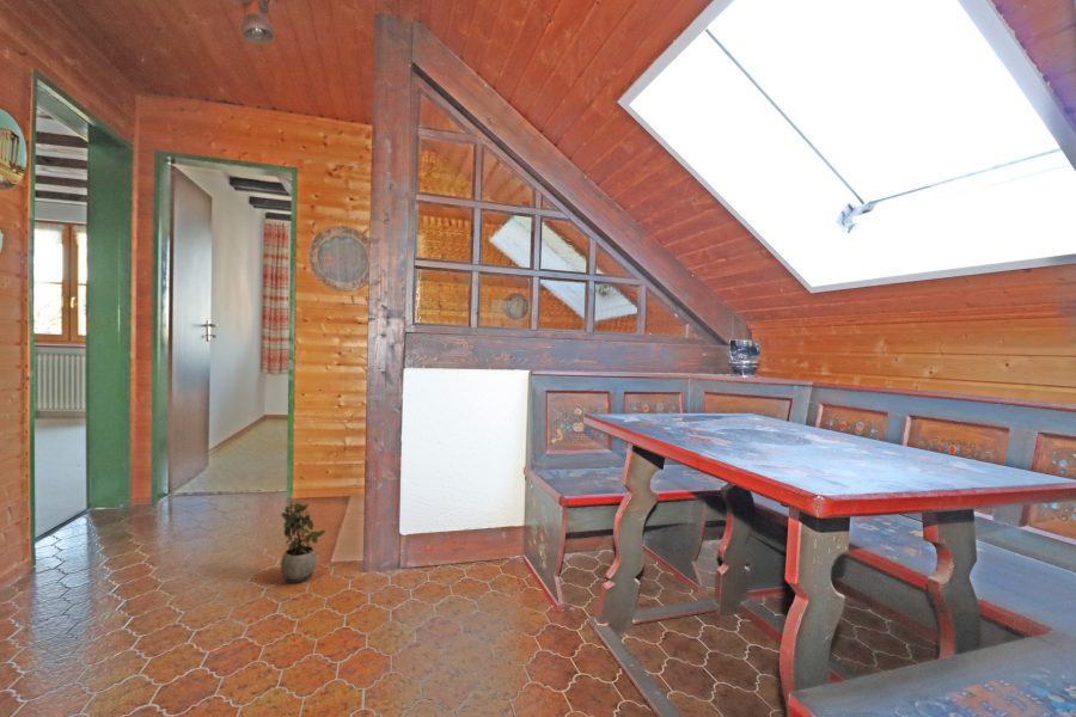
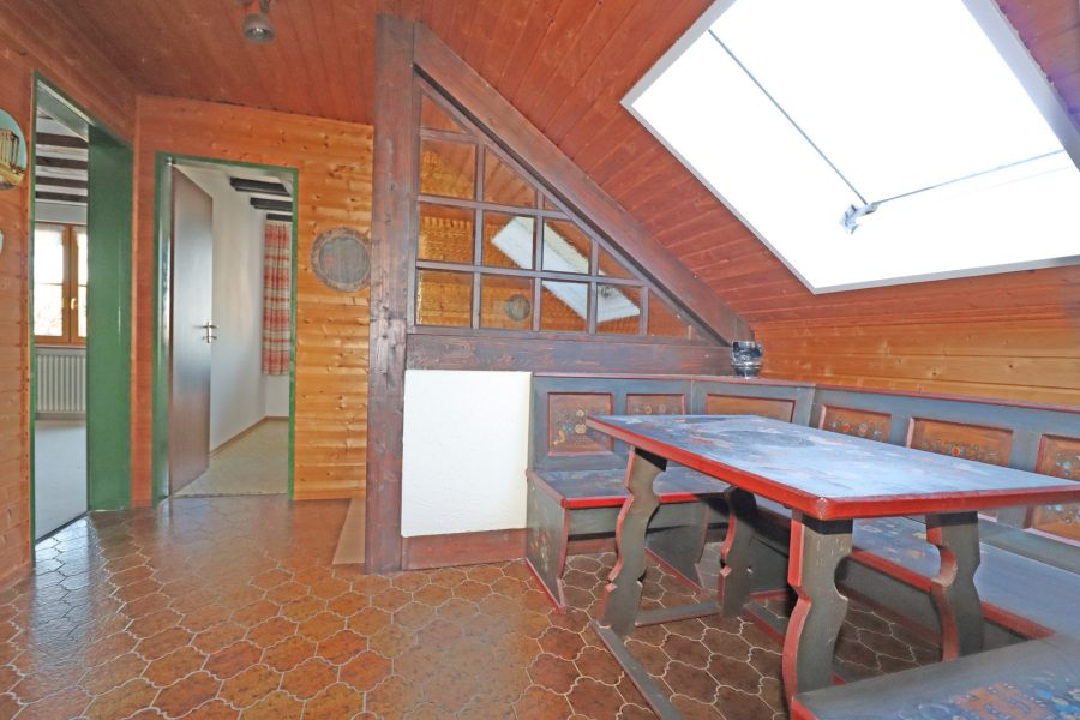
- potted plant [280,501,328,584]
